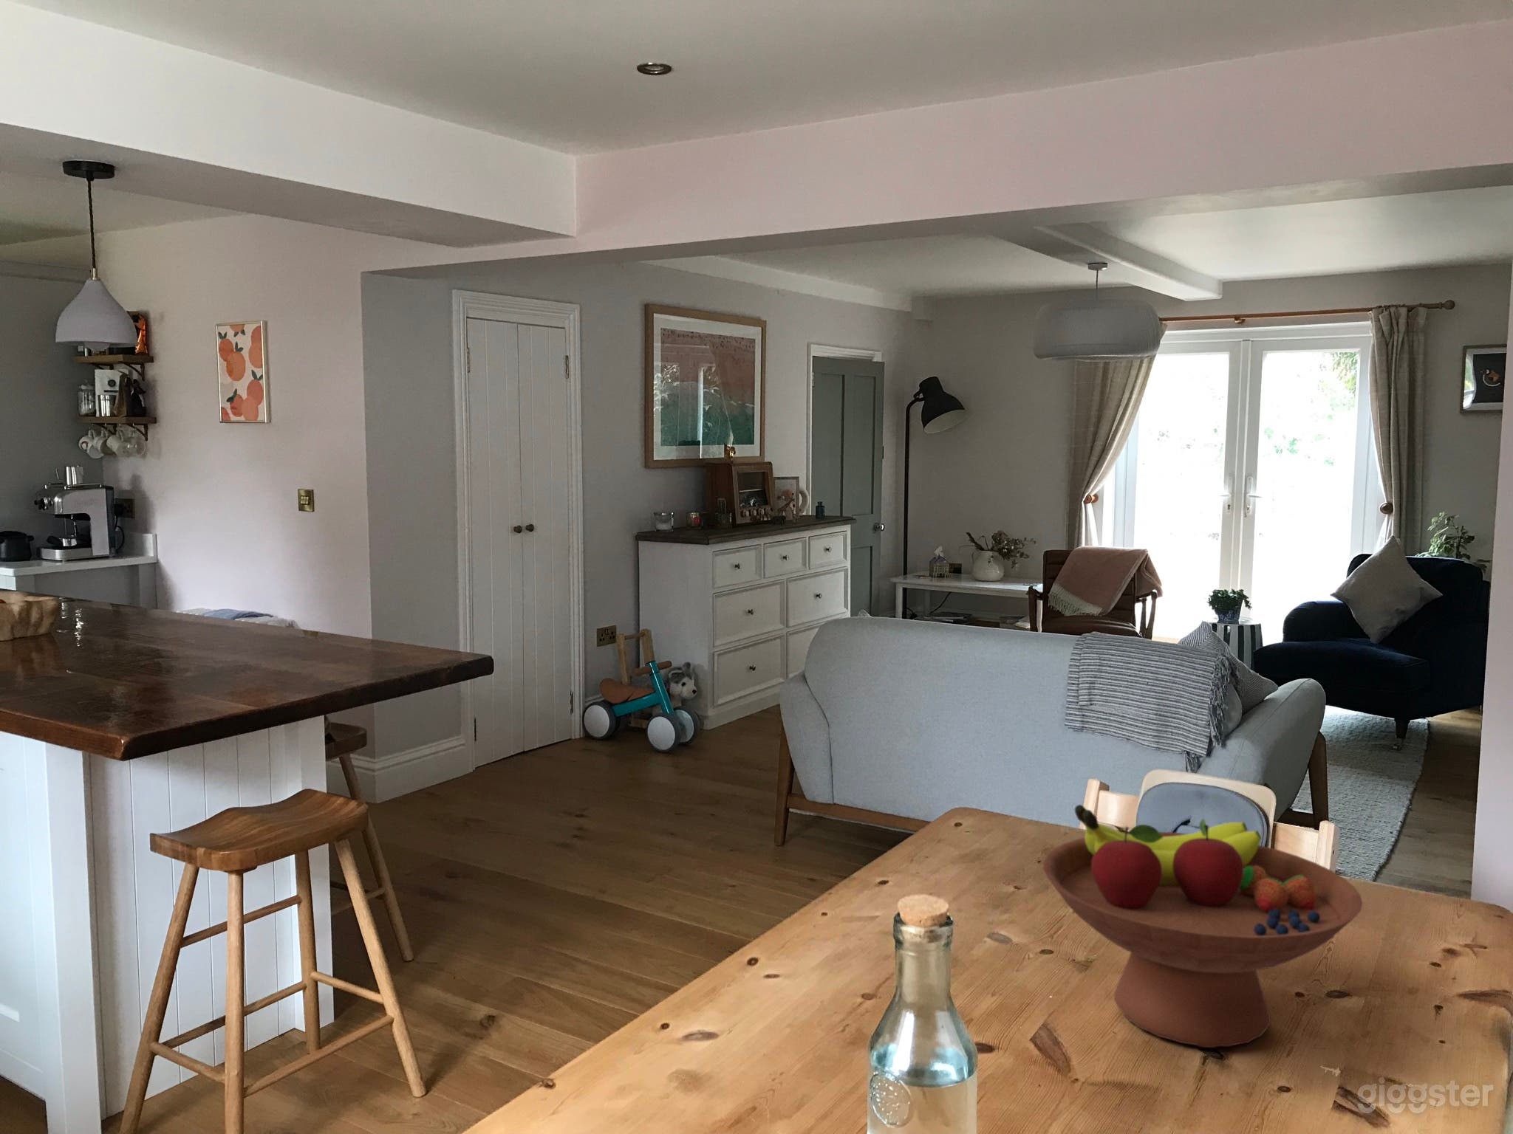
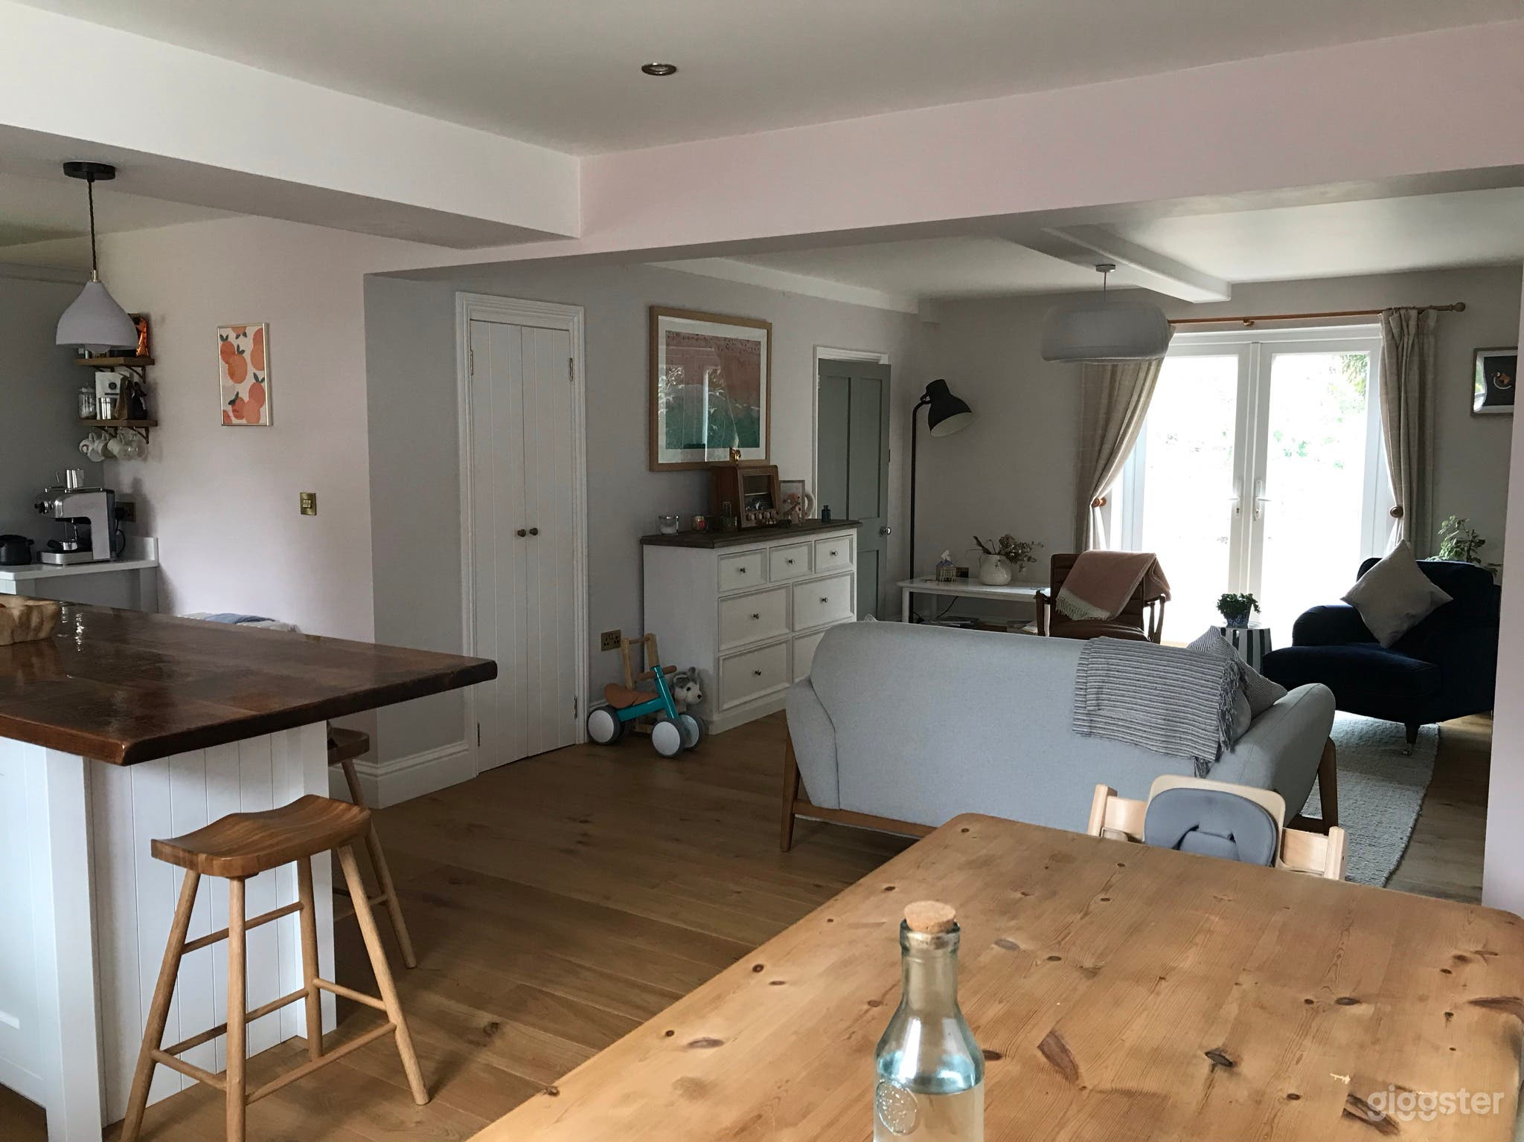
- fruit bowl [1042,804,1363,1048]
